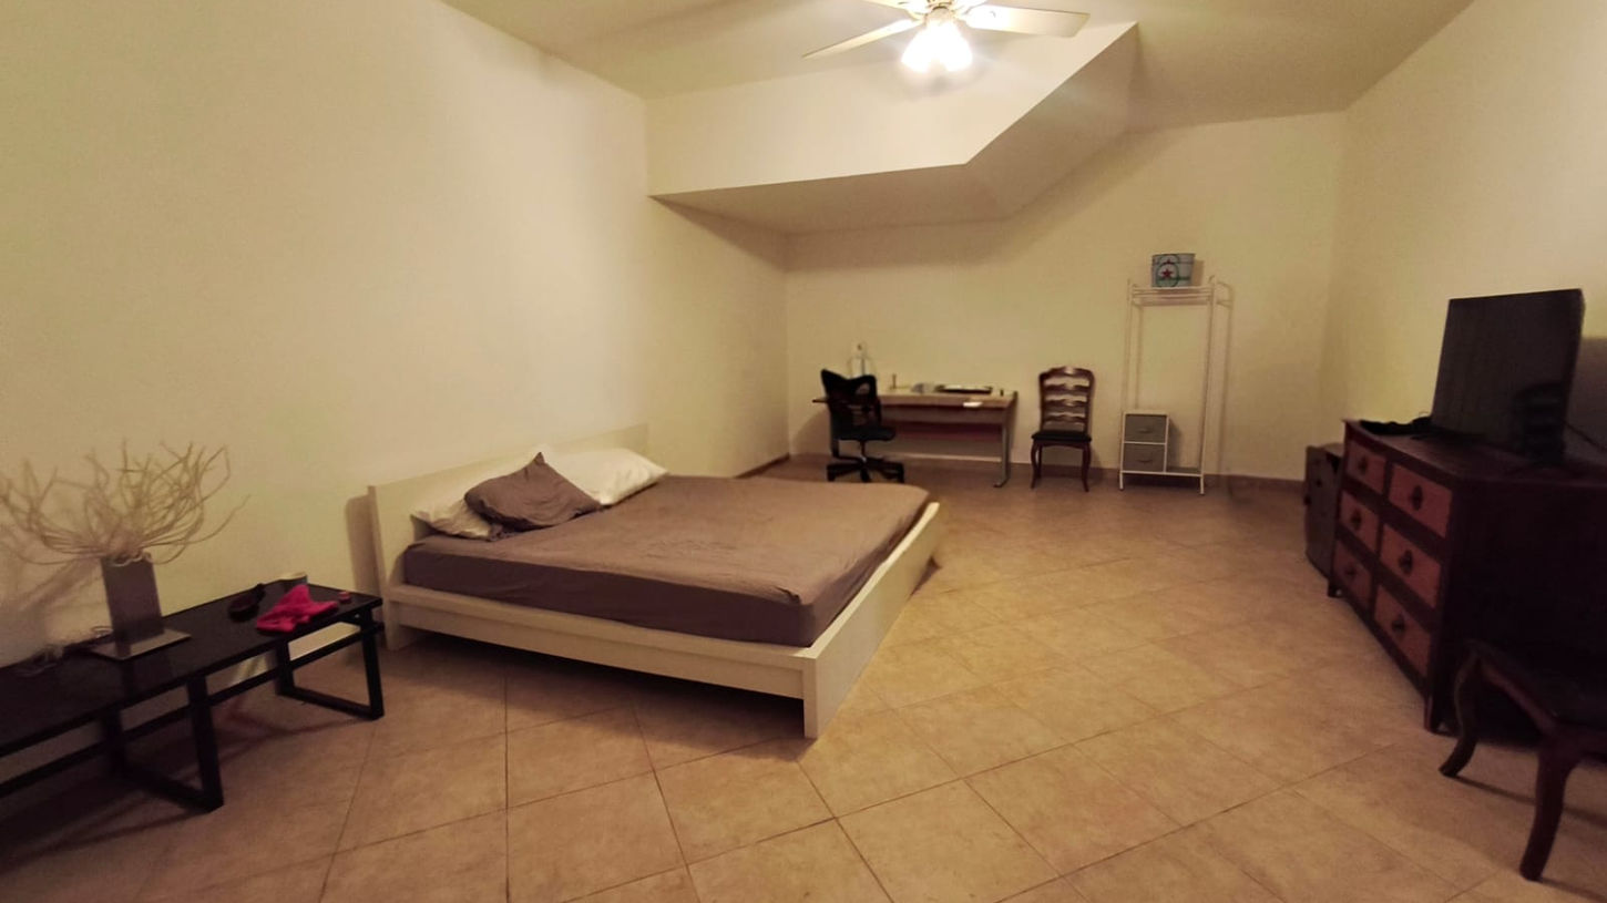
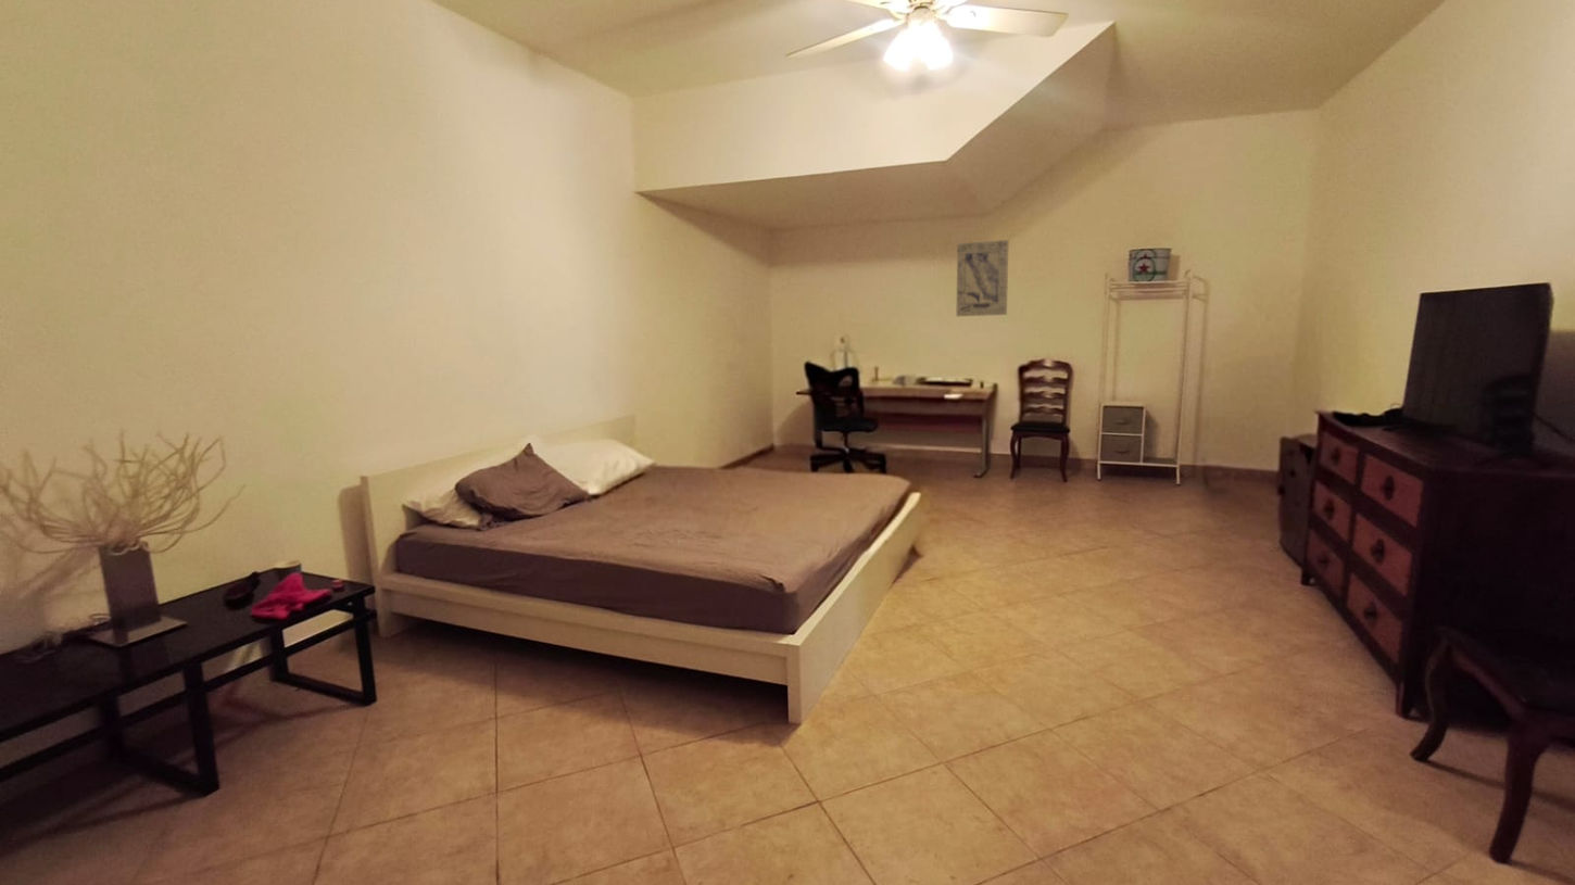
+ wall art [955,239,1009,317]
